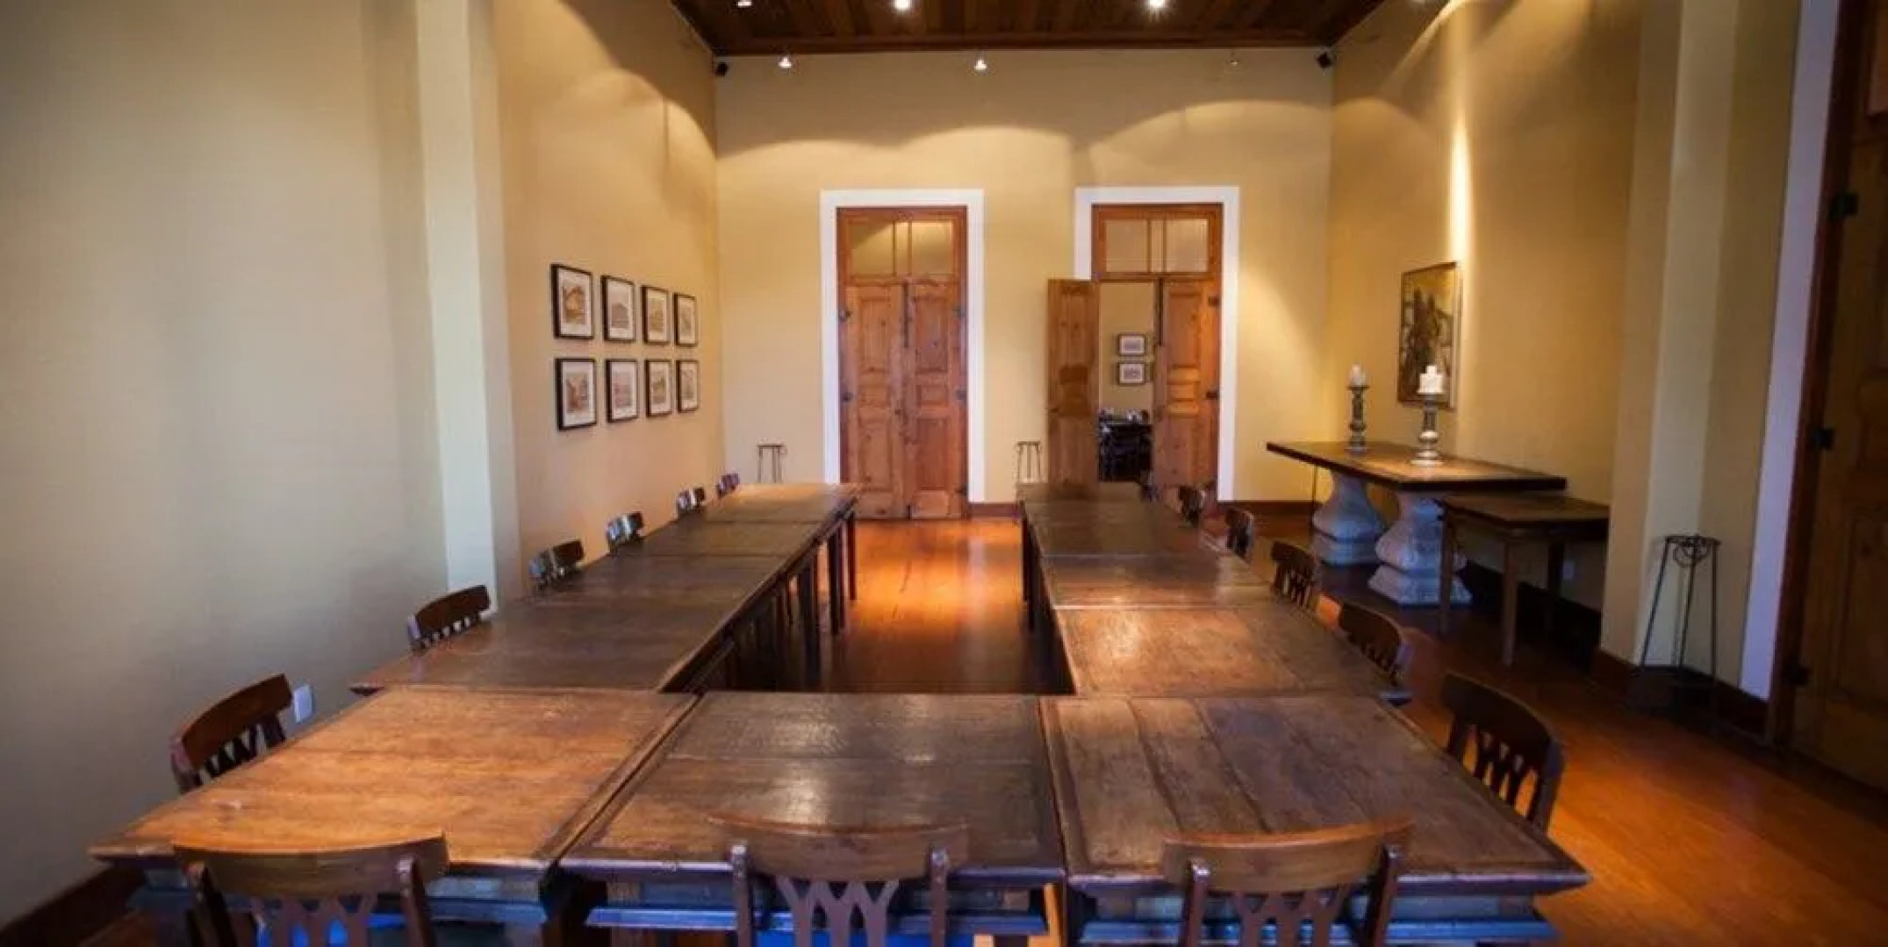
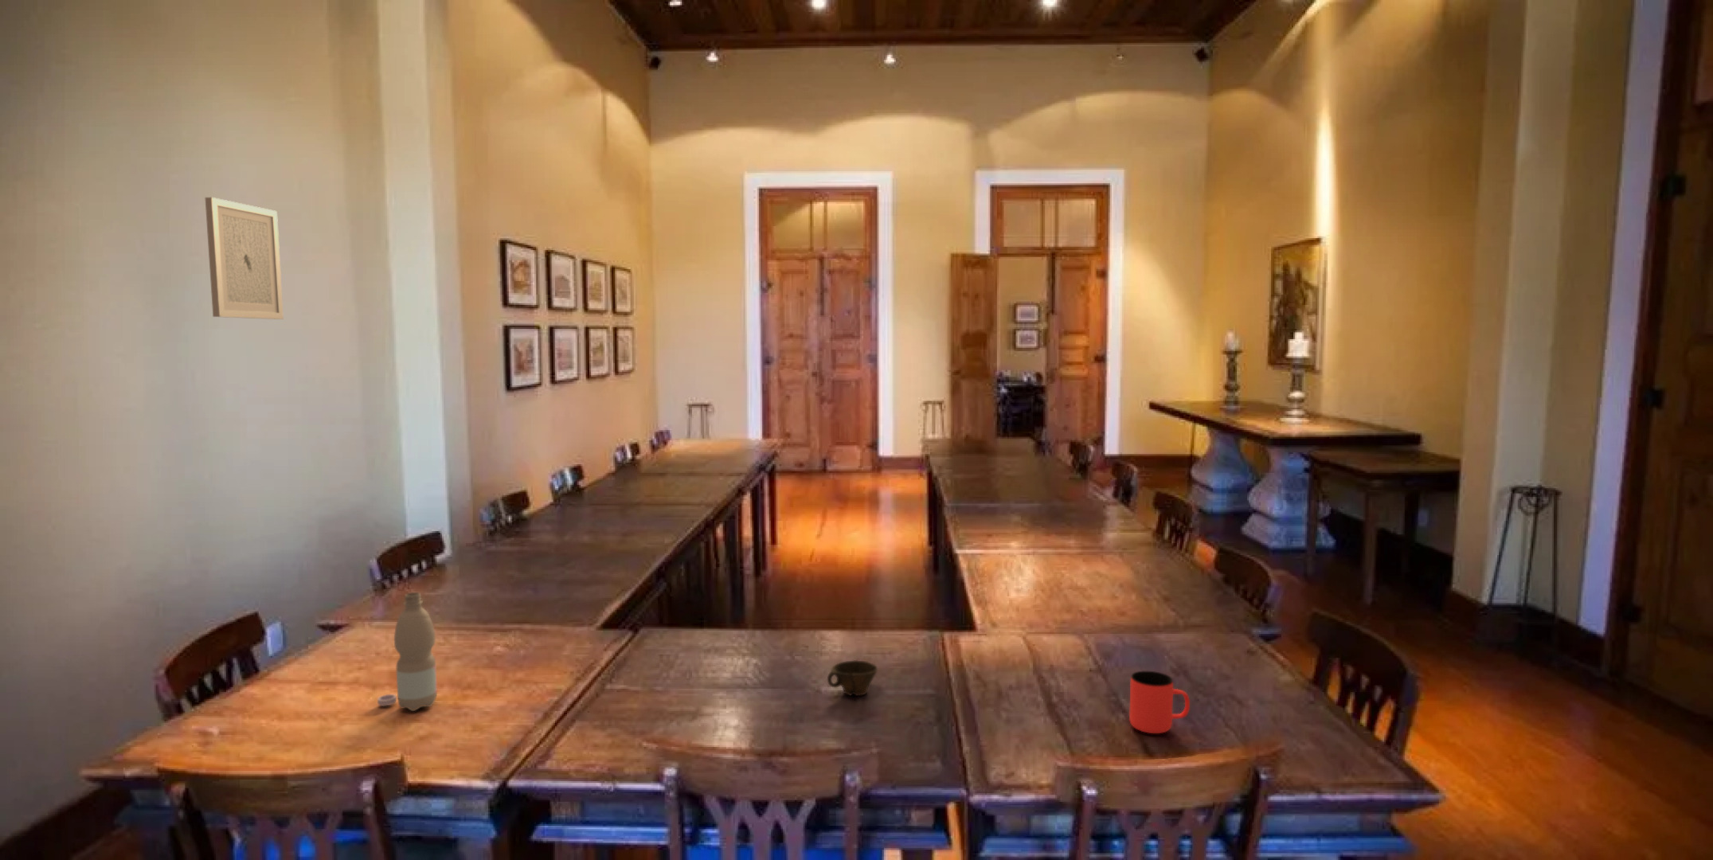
+ water bottle [376,591,438,712]
+ cup [1128,670,1191,734]
+ wall art [204,196,284,320]
+ cup [827,659,878,697]
